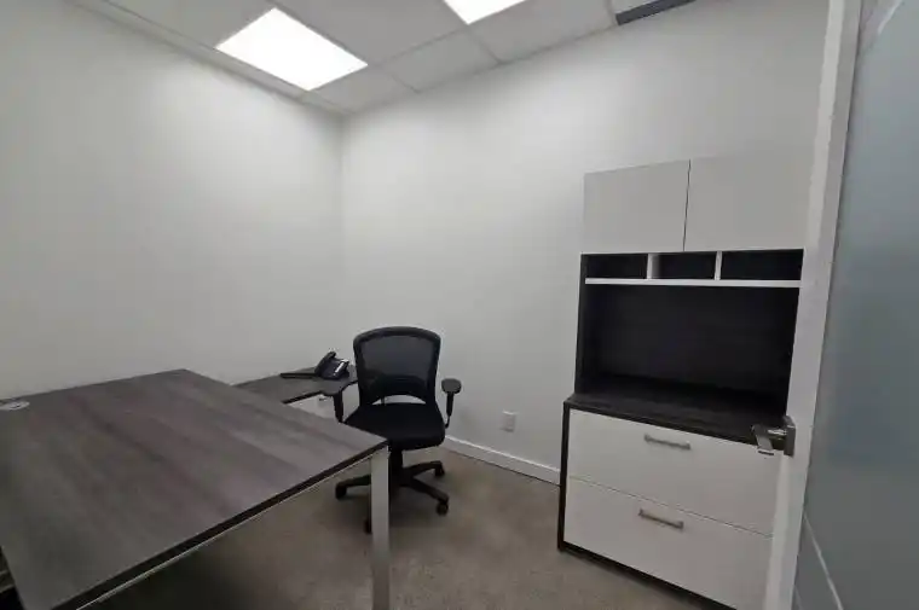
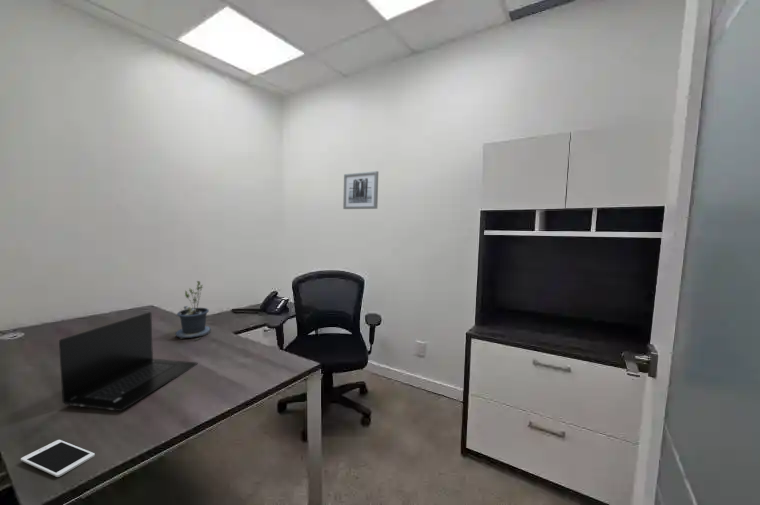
+ cell phone [20,439,96,478]
+ wall art [342,170,379,210]
+ laptop [58,311,199,412]
+ potted plant [175,280,212,342]
